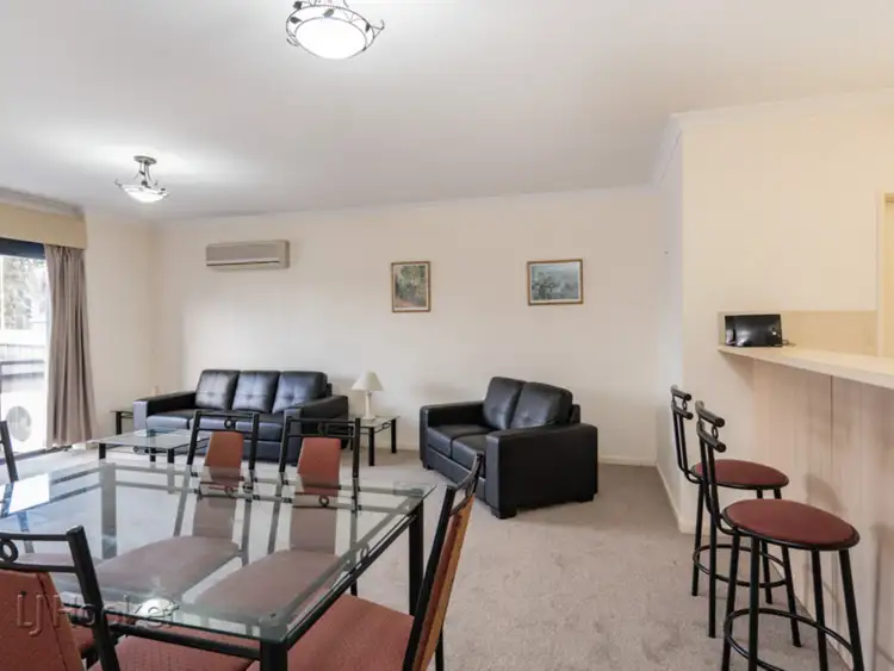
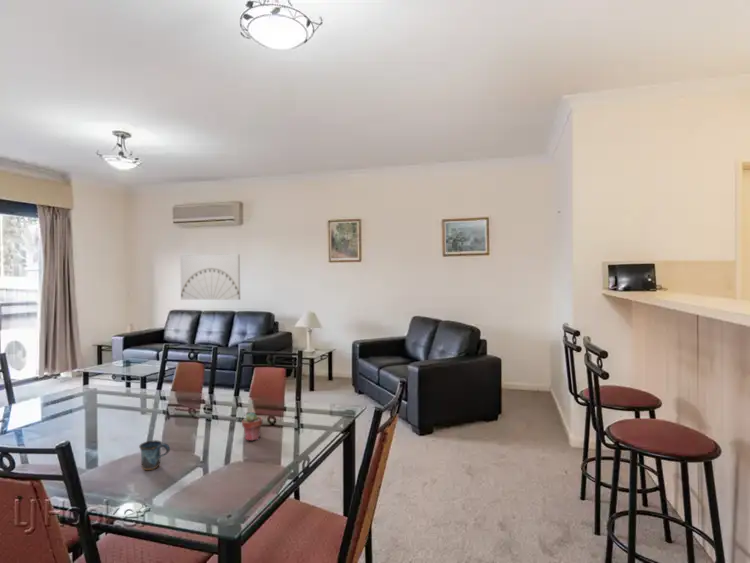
+ wall art [179,253,241,301]
+ potted succulent [241,411,264,442]
+ mug [138,439,171,471]
